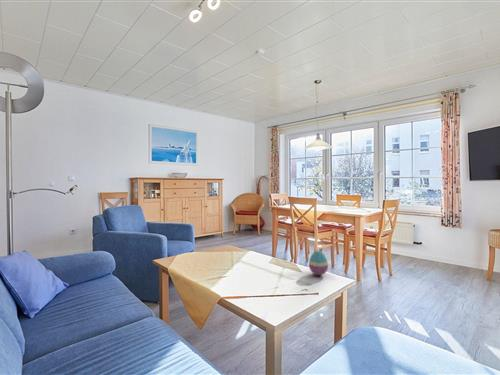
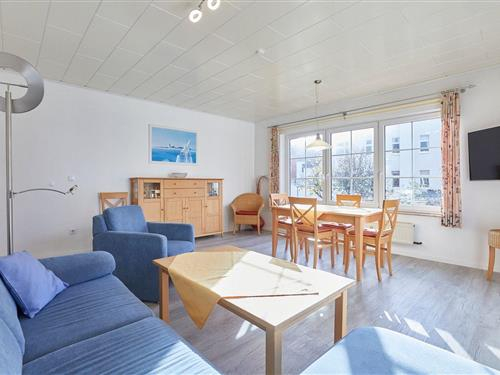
- decorative egg [308,250,329,276]
